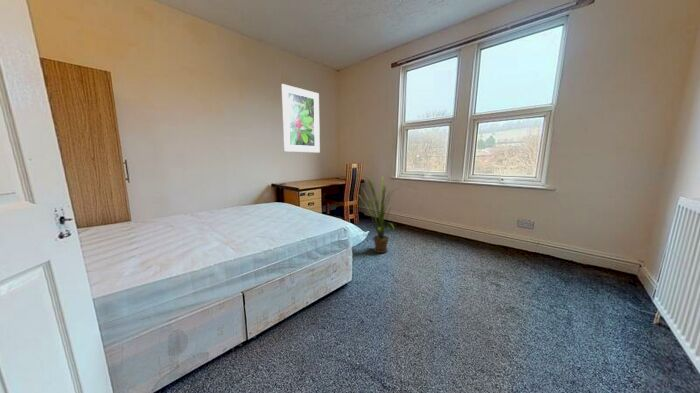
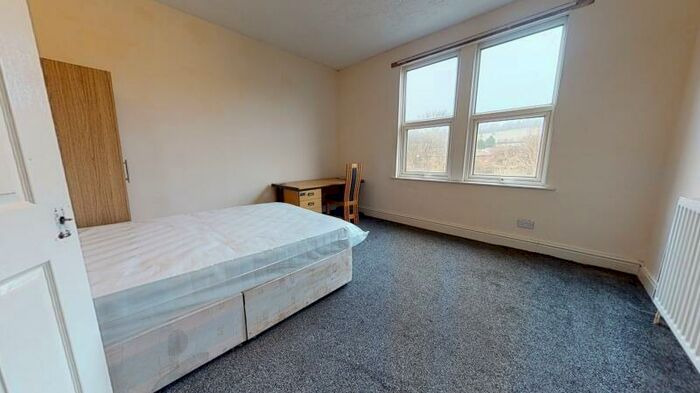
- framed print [280,83,321,153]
- house plant [357,175,398,254]
